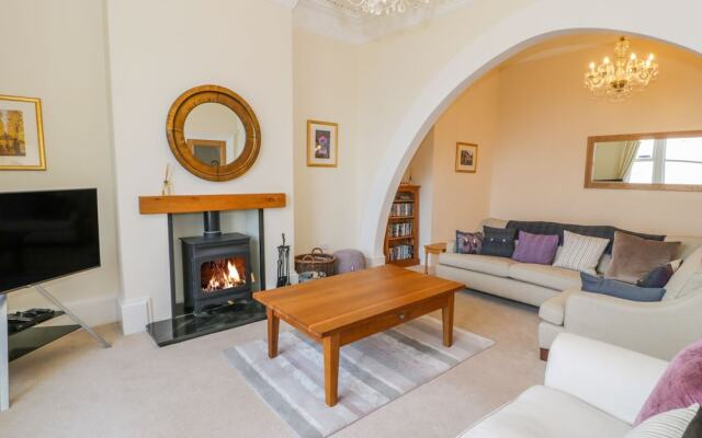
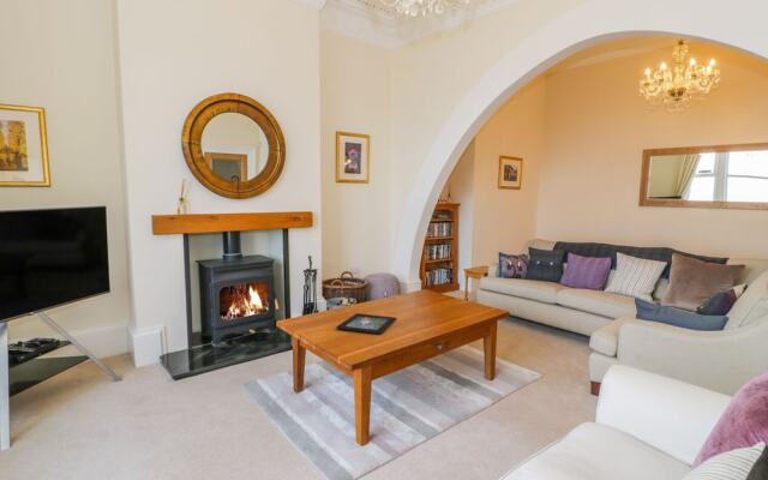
+ decorative tray [336,312,397,335]
